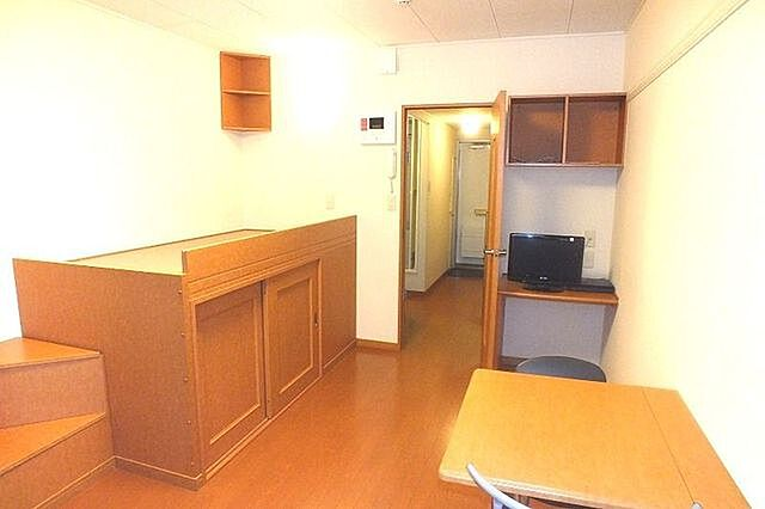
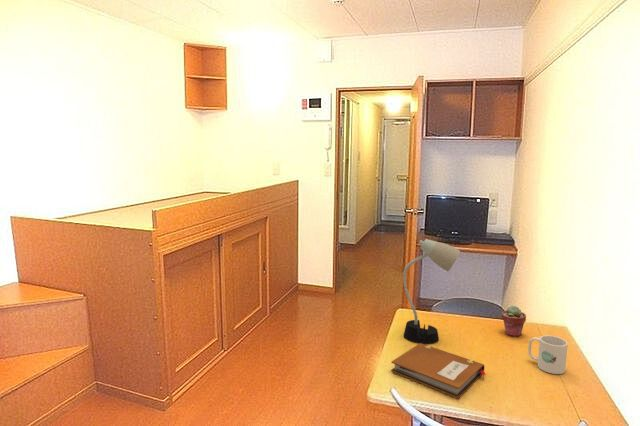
+ desk lamp [402,238,461,345]
+ mug [527,334,569,375]
+ potted succulent [501,305,527,337]
+ notebook [390,343,487,399]
